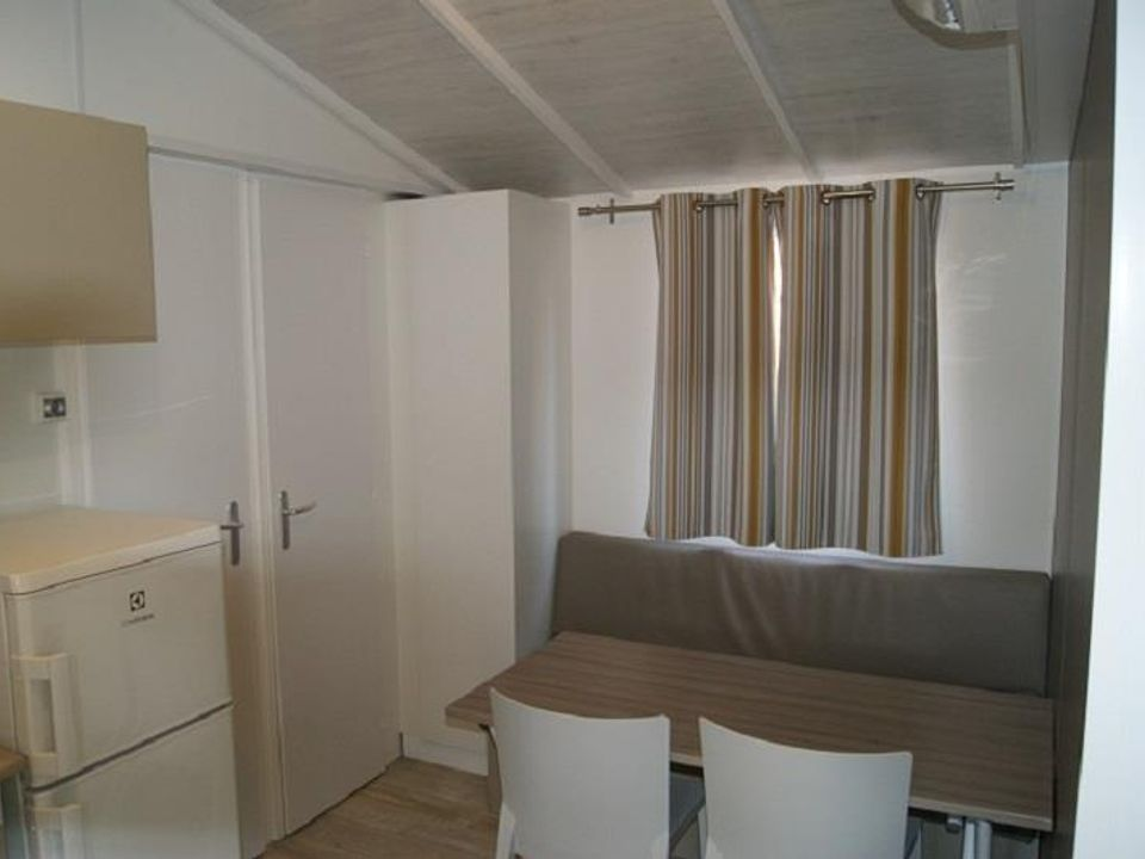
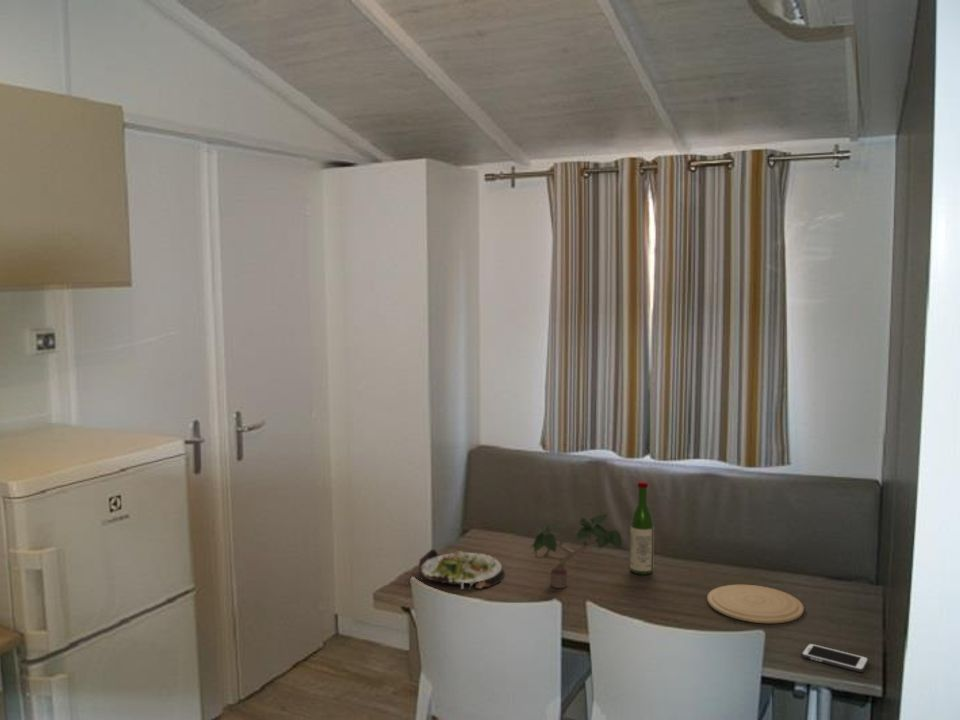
+ wine bottle [629,480,655,576]
+ cell phone [800,642,870,673]
+ plate [706,584,805,624]
+ potted plant [530,512,623,589]
+ salad plate [418,548,506,591]
